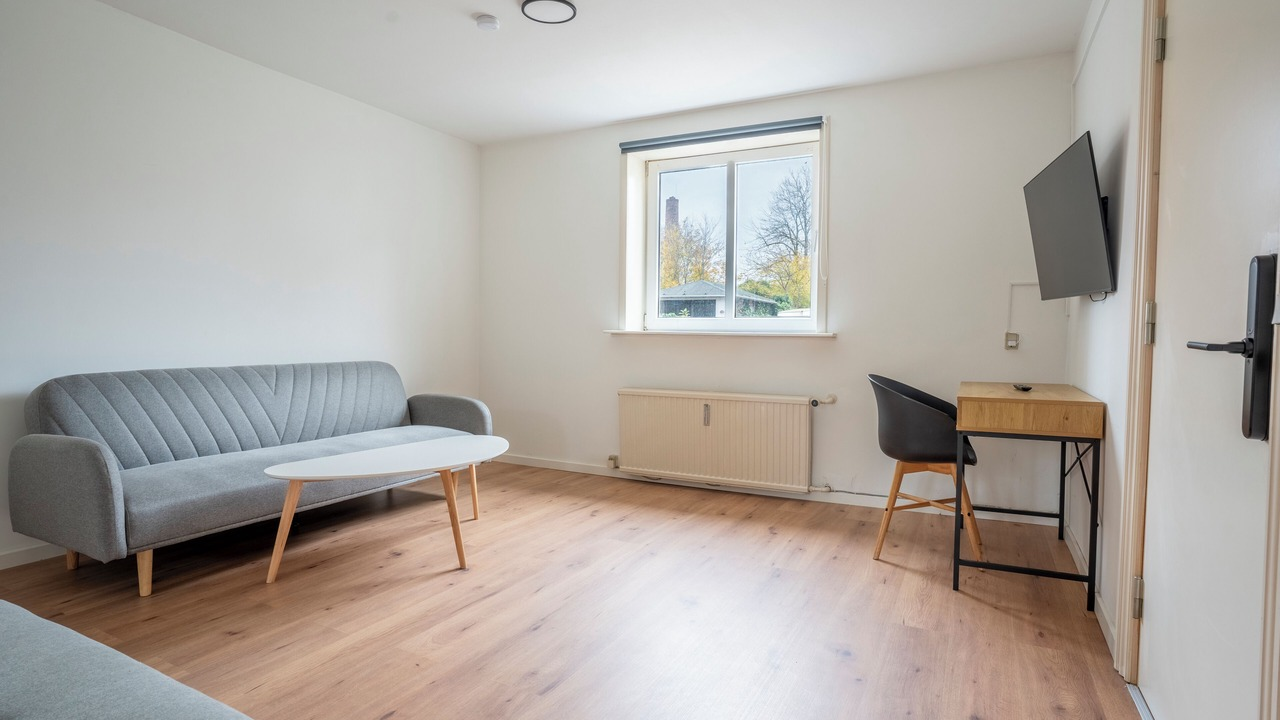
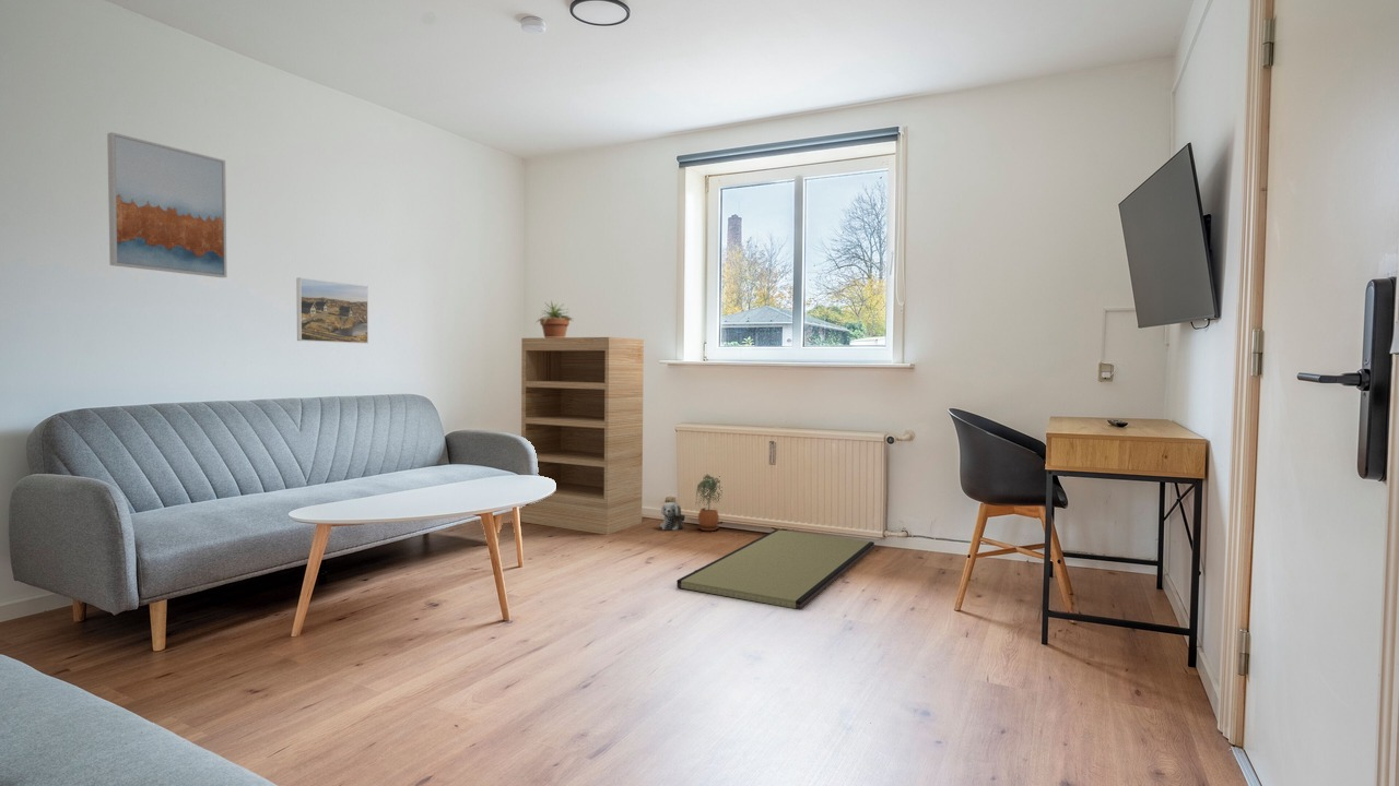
+ plush toy [659,501,686,532]
+ tatami mat [675,528,875,610]
+ potted plant [534,299,574,338]
+ bookcase [520,336,645,536]
+ potted plant [695,474,721,532]
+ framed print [296,277,369,345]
+ wall art [106,131,228,278]
